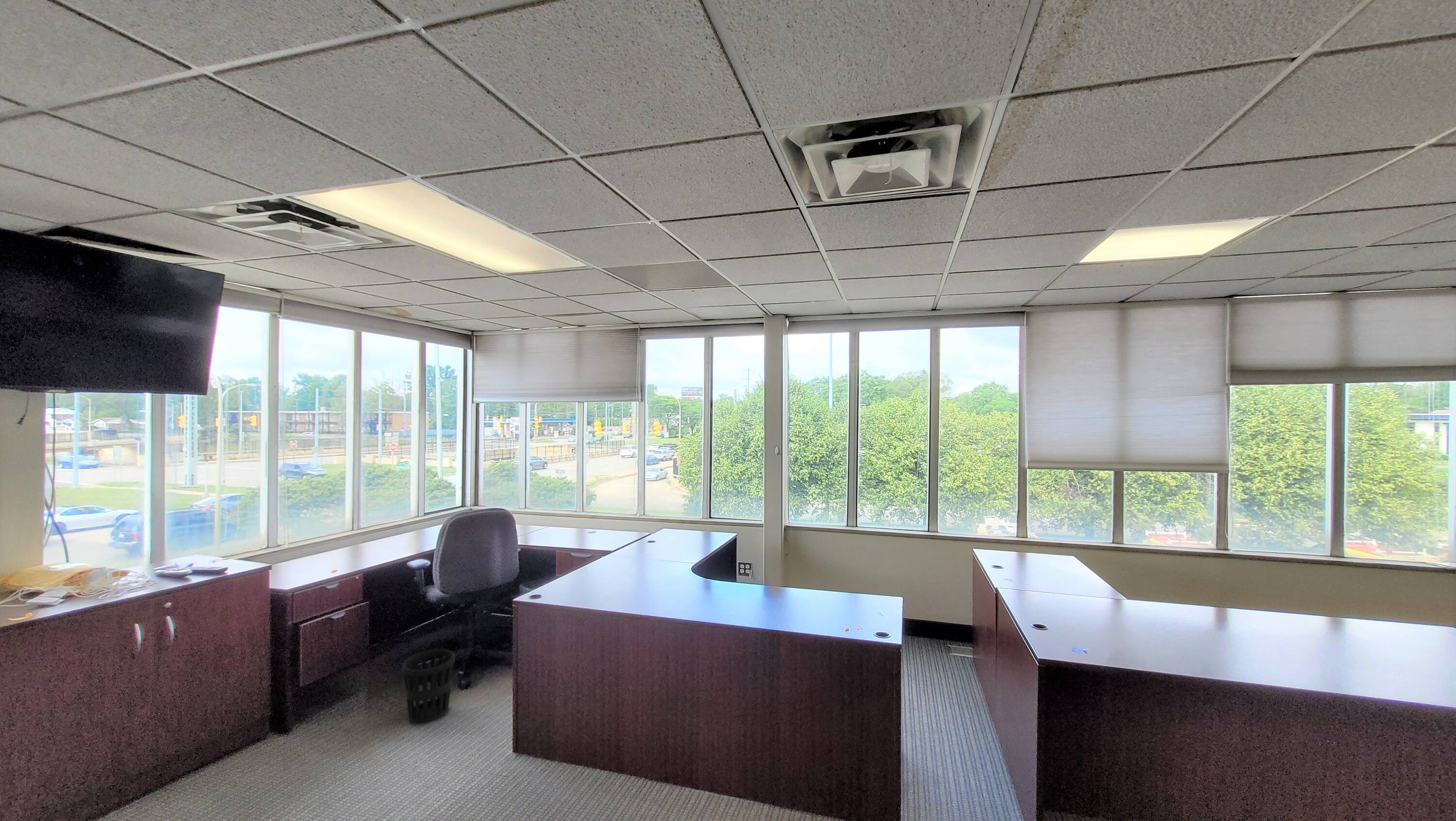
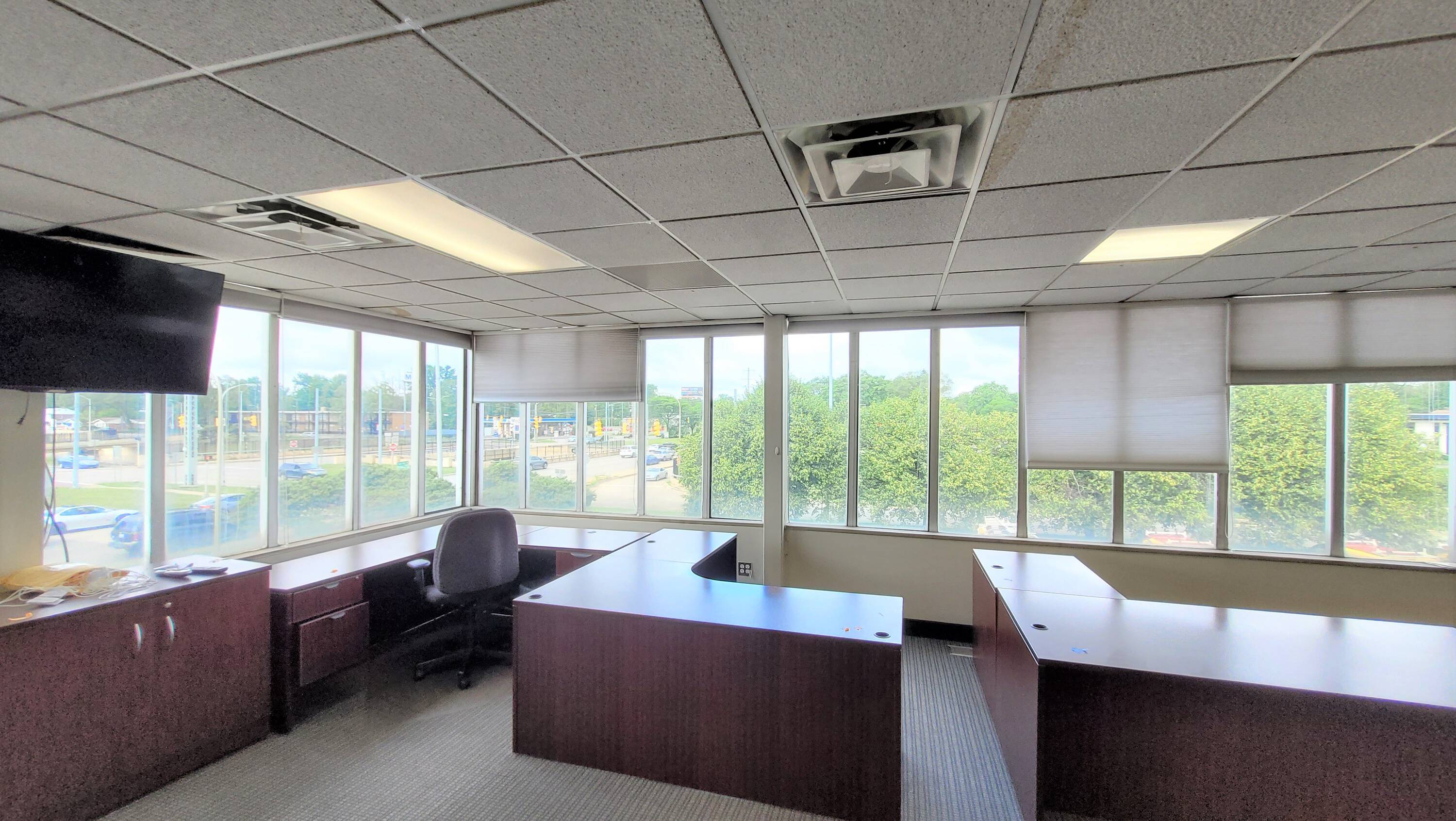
- wastebasket [402,649,456,725]
